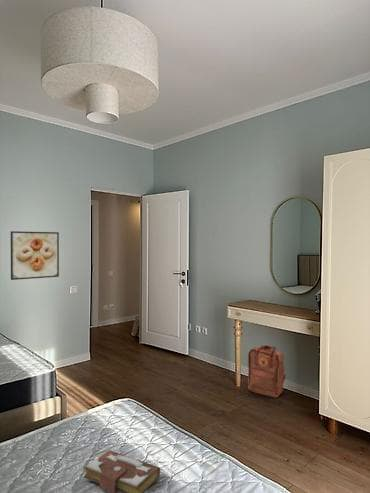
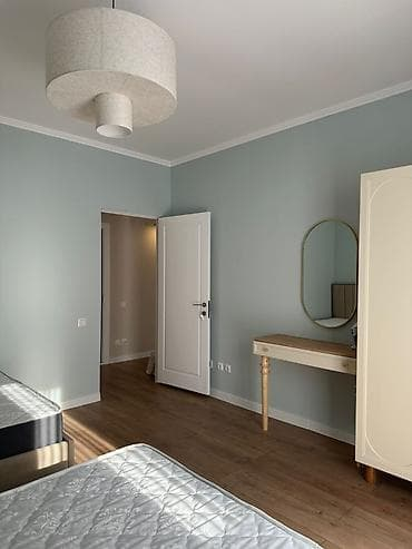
- book [83,449,161,493]
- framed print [10,230,60,281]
- backpack [247,344,286,398]
